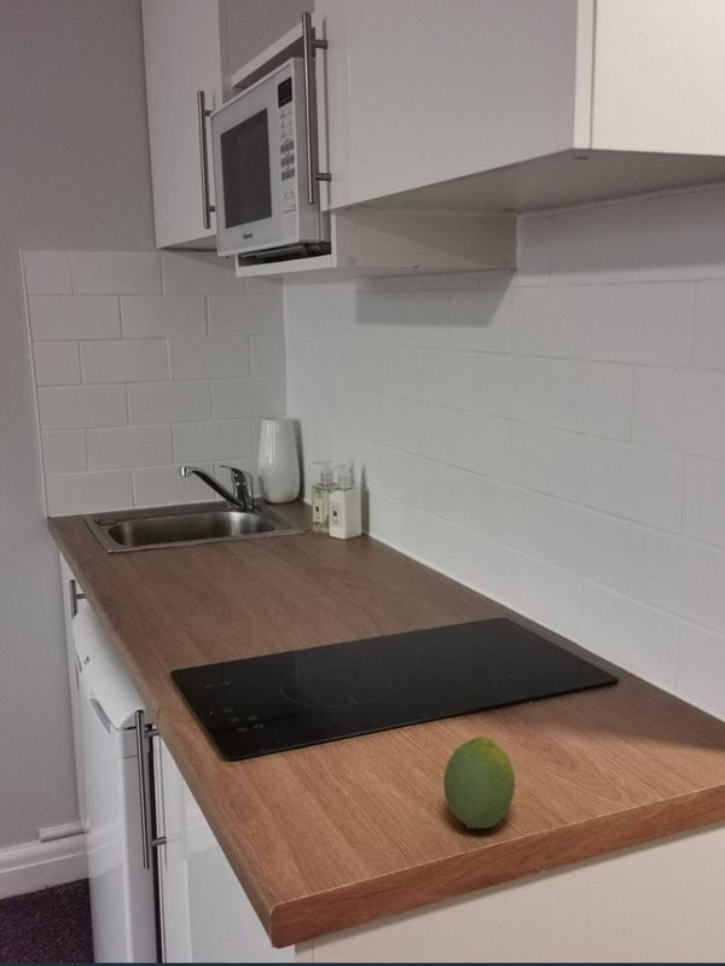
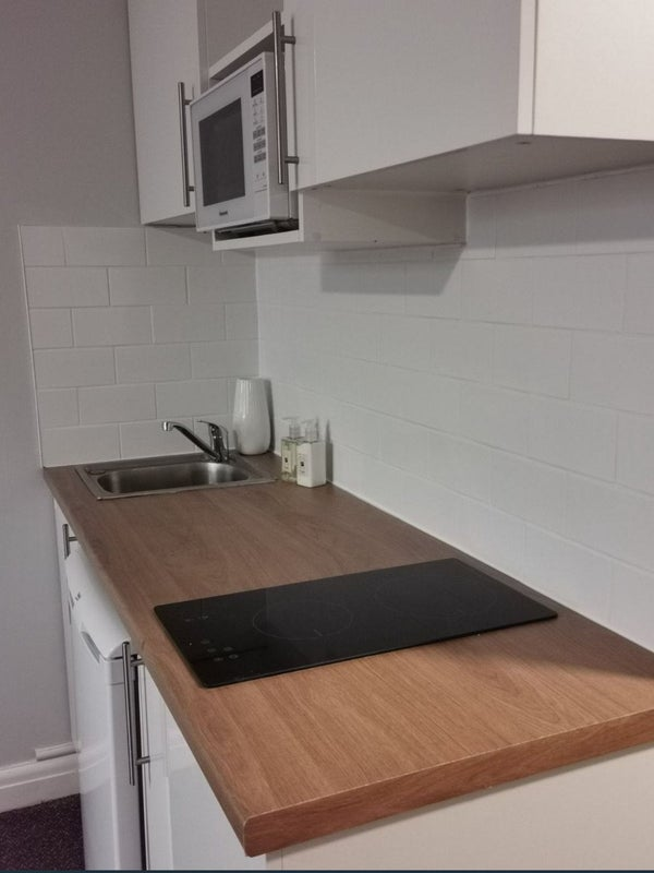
- fruit [442,735,516,830]
